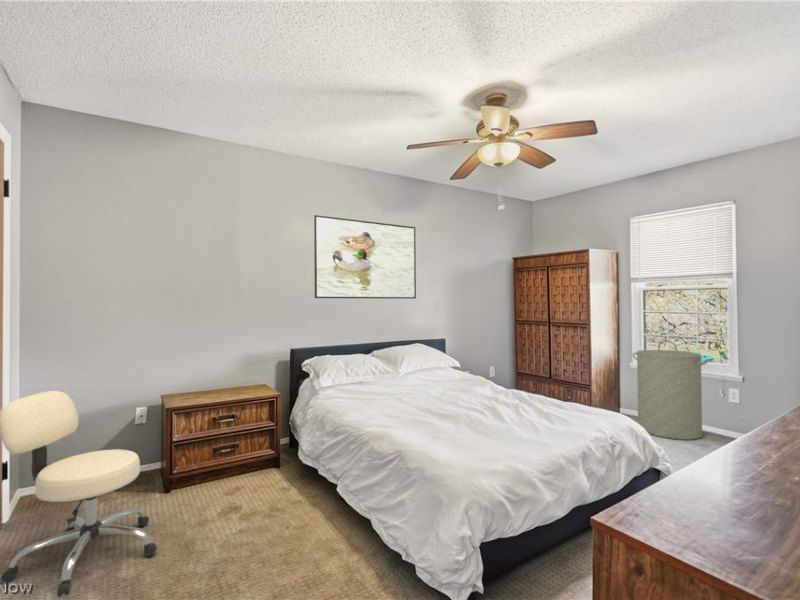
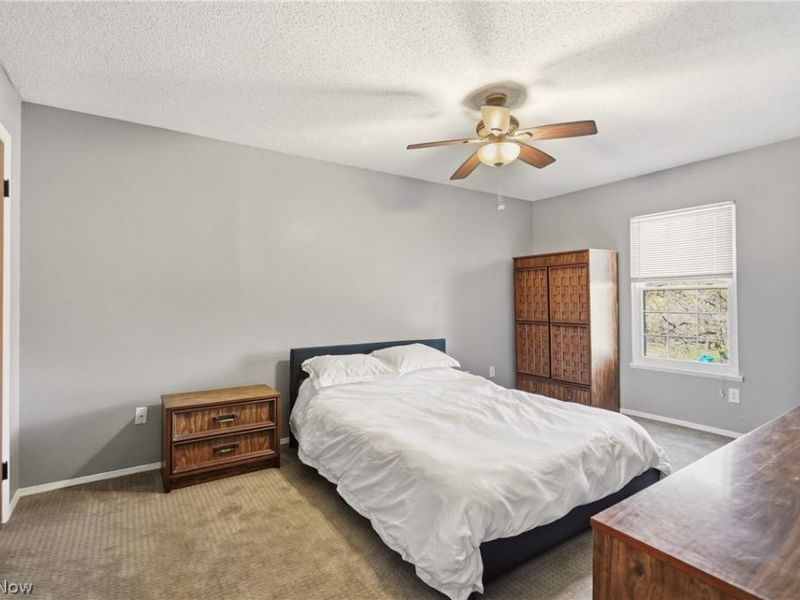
- laundry hamper [632,339,710,441]
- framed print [313,214,417,300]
- chair [0,390,158,598]
